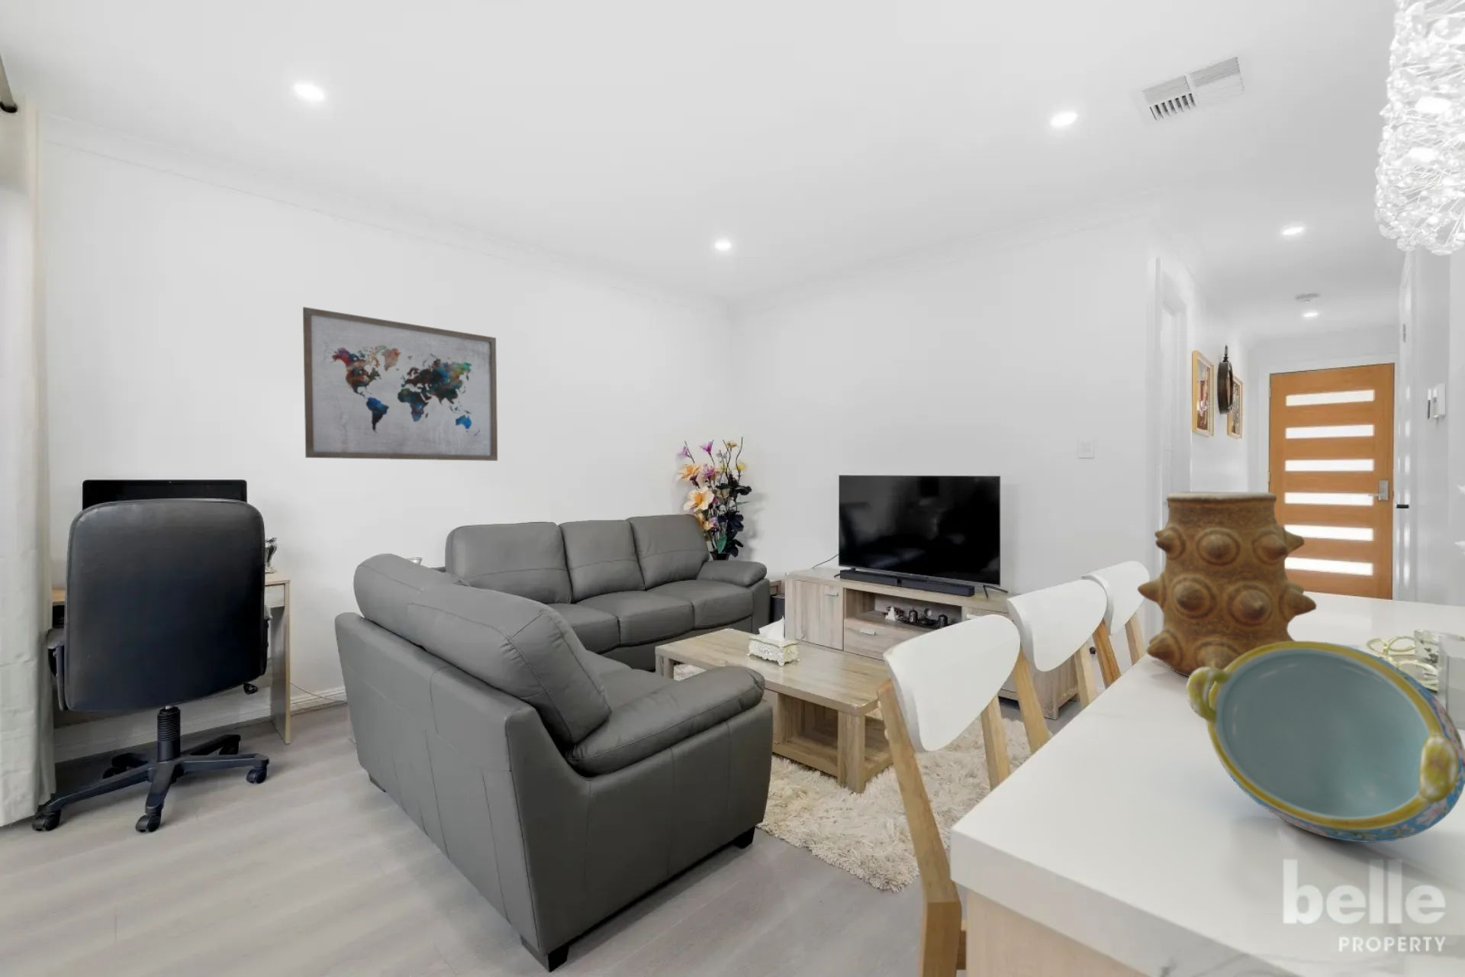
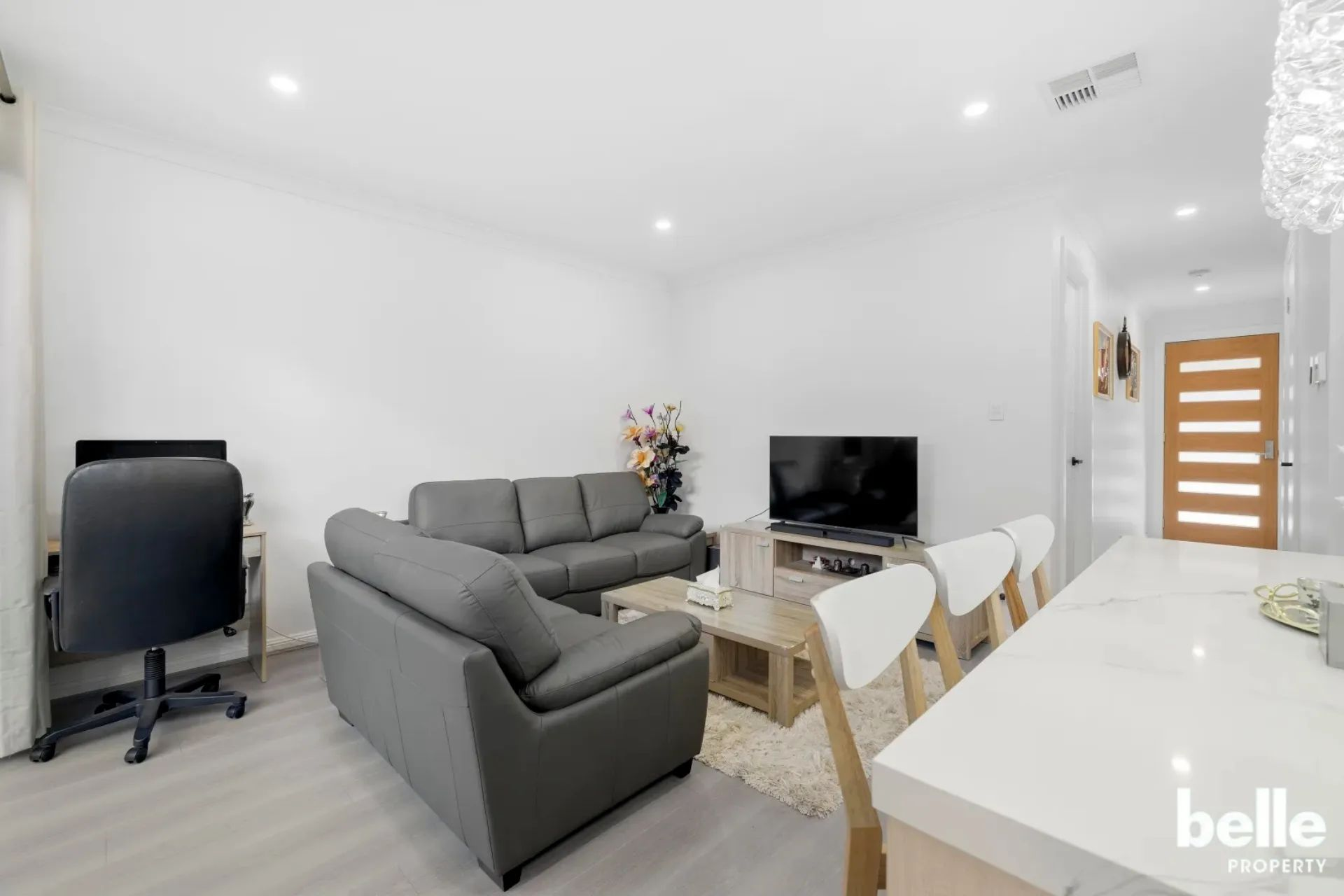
- decorative bowl [1185,640,1465,843]
- wall art [302,306,498,461]
- vase [1137,491,1318,678]
